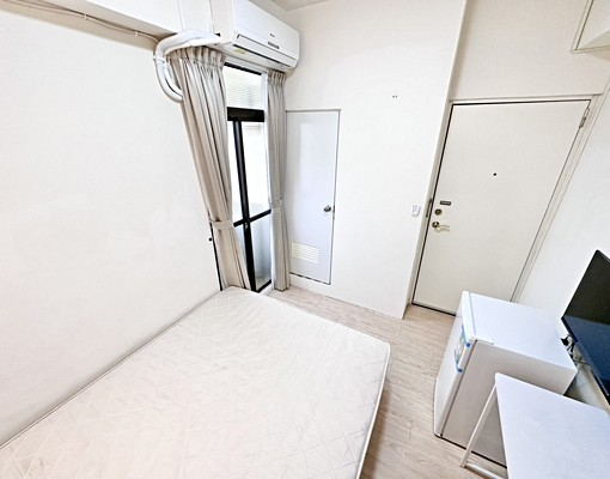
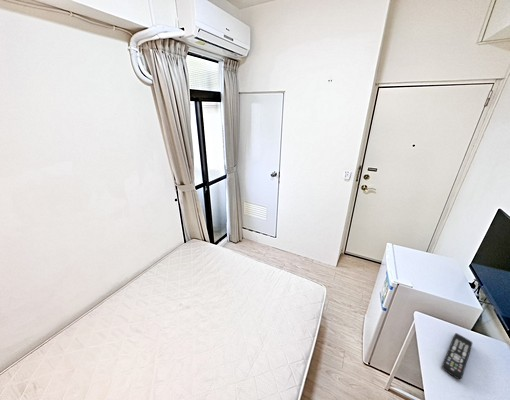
+ remote control [441,332,473,380]
